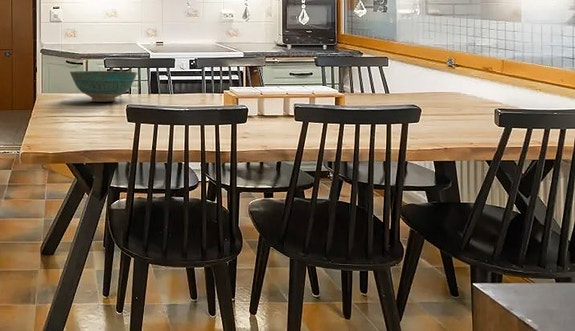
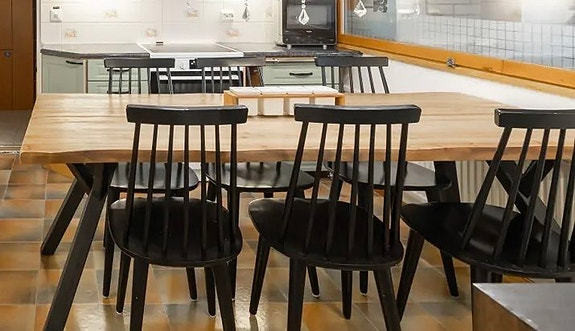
- bowl [69,70,138,103]
